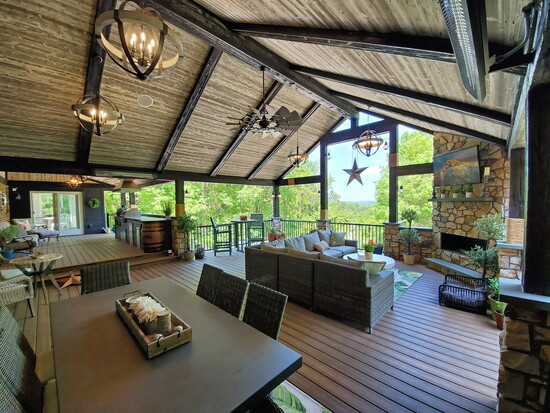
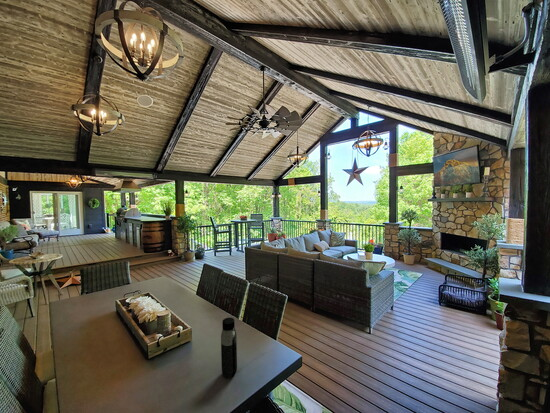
+ water bottle [220,317,238,379]
